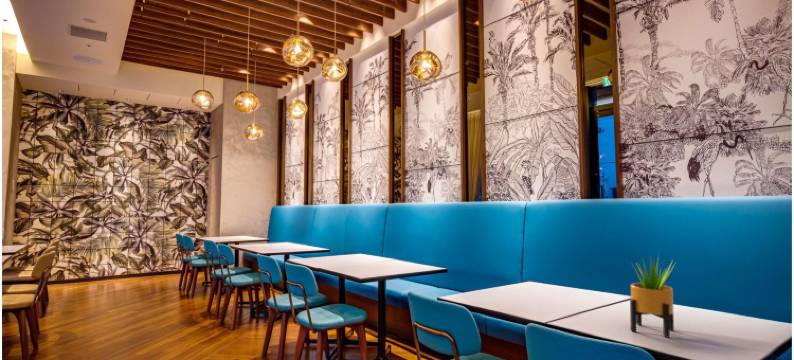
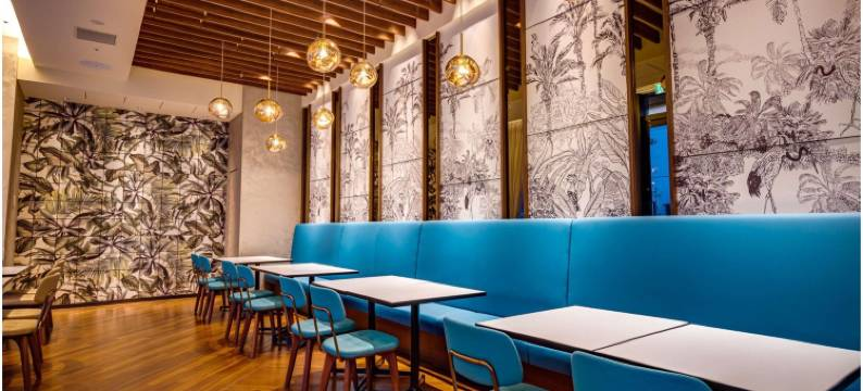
- potted plant [626,254,676,339]
